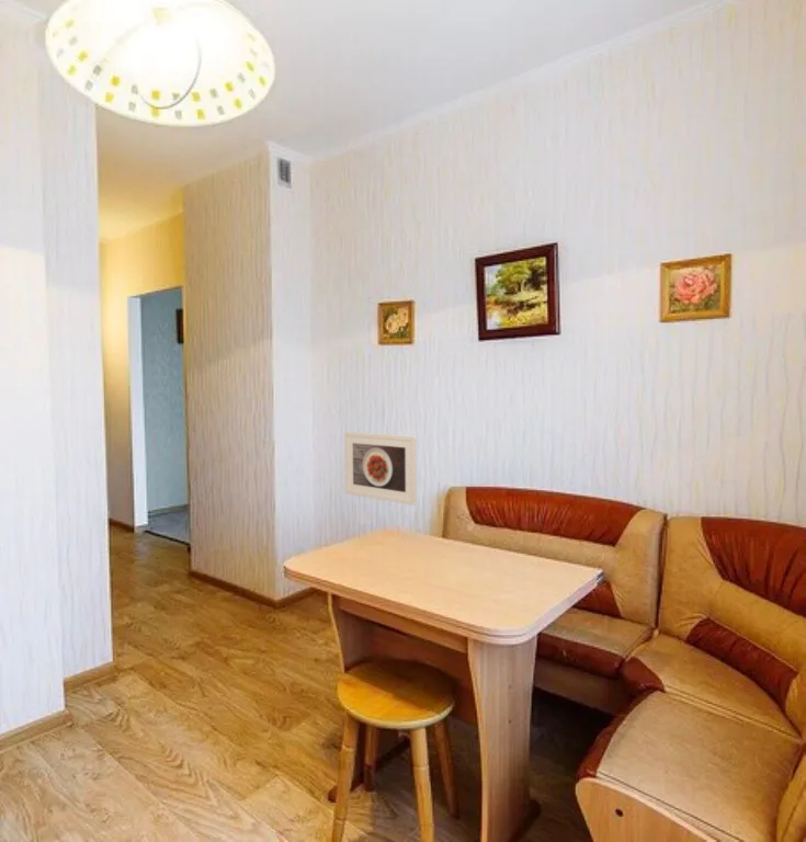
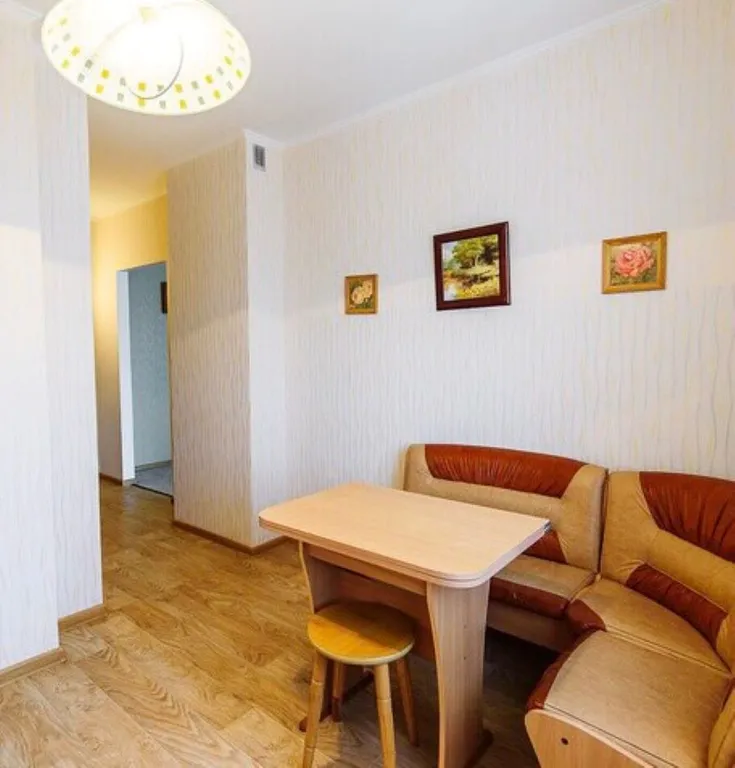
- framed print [343,431,418,507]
